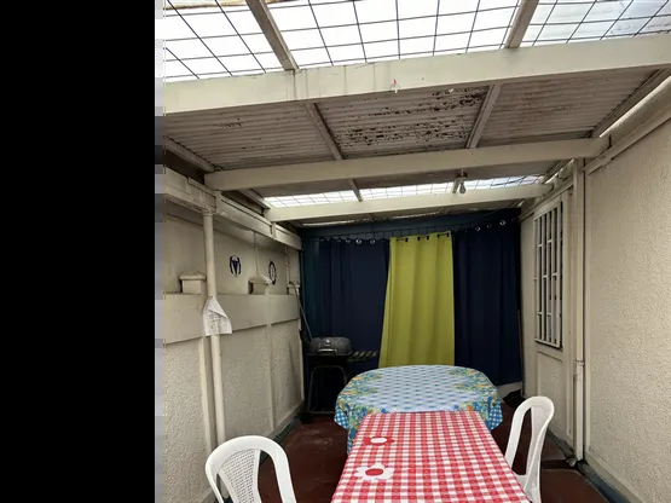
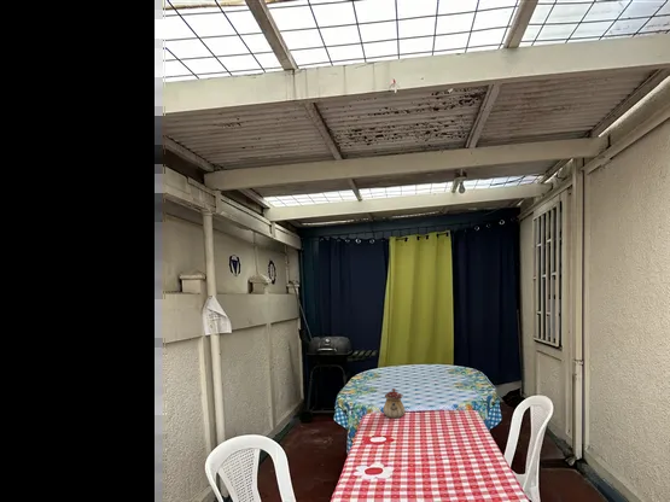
+ teapot [381,387,406,419]
